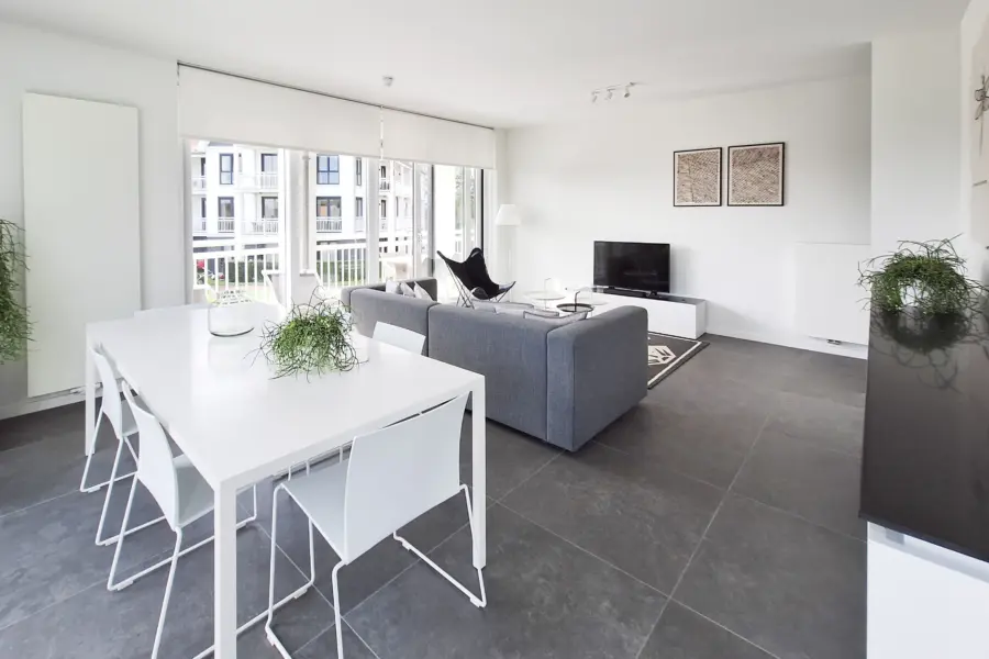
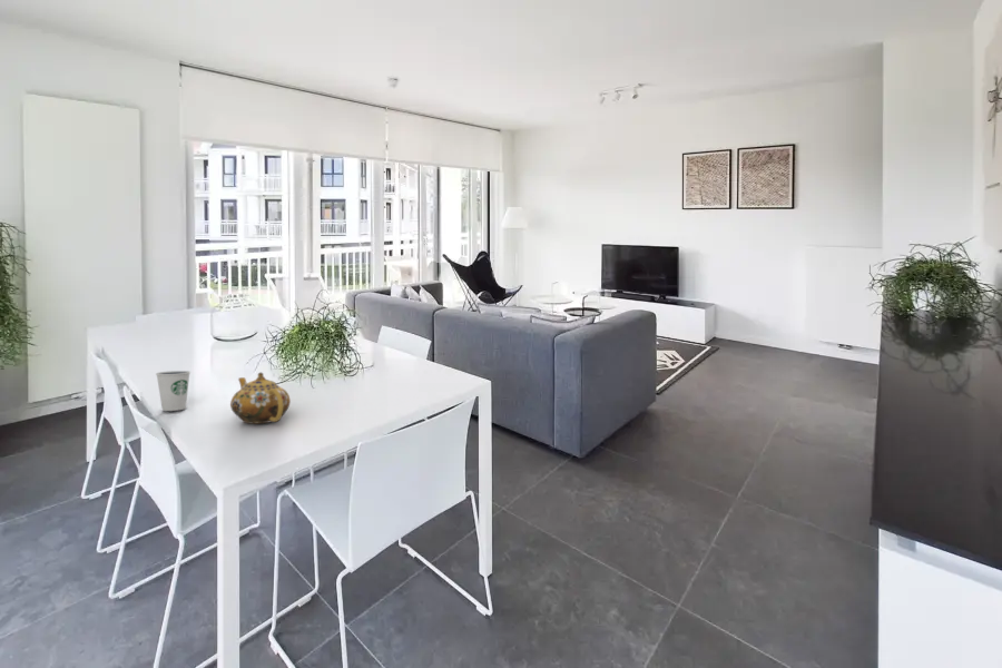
+ dixie cup [155,370,191,412]
+ teapot [229,372,292,425]
